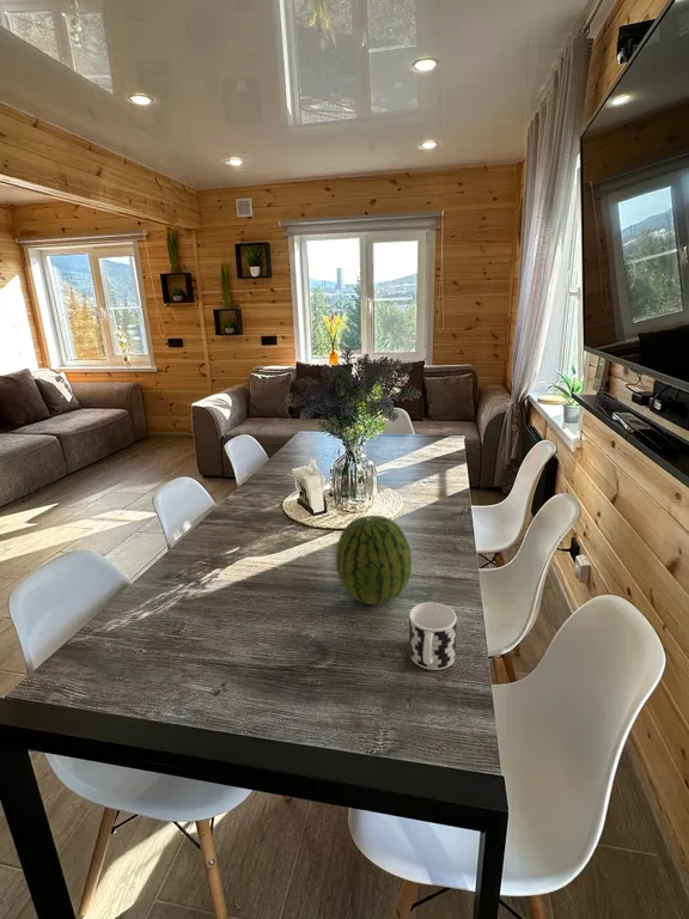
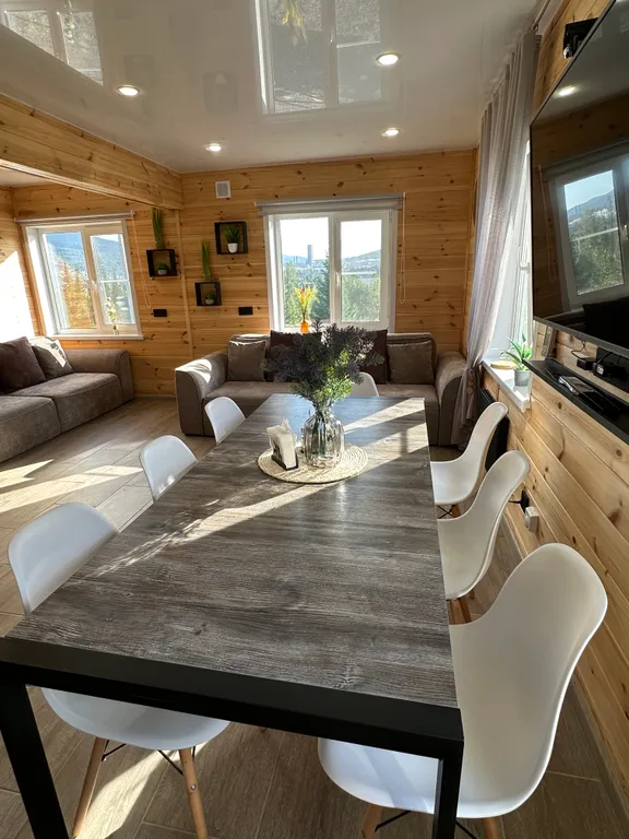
- fruit [335,515,413,605]
- cup [408,601,458,671]
